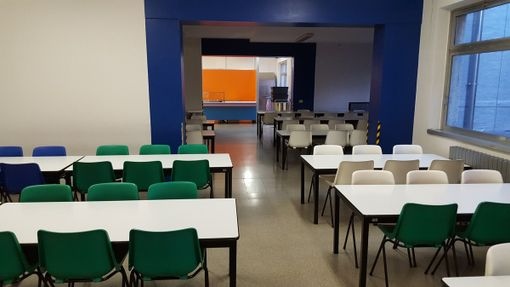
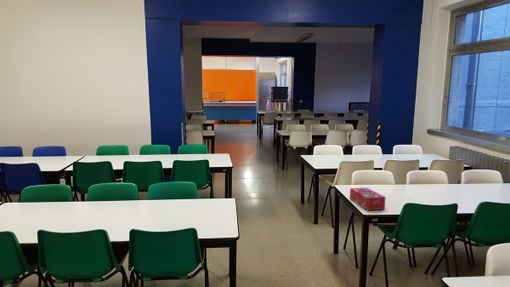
+ tissue box [349,187,387,211]
